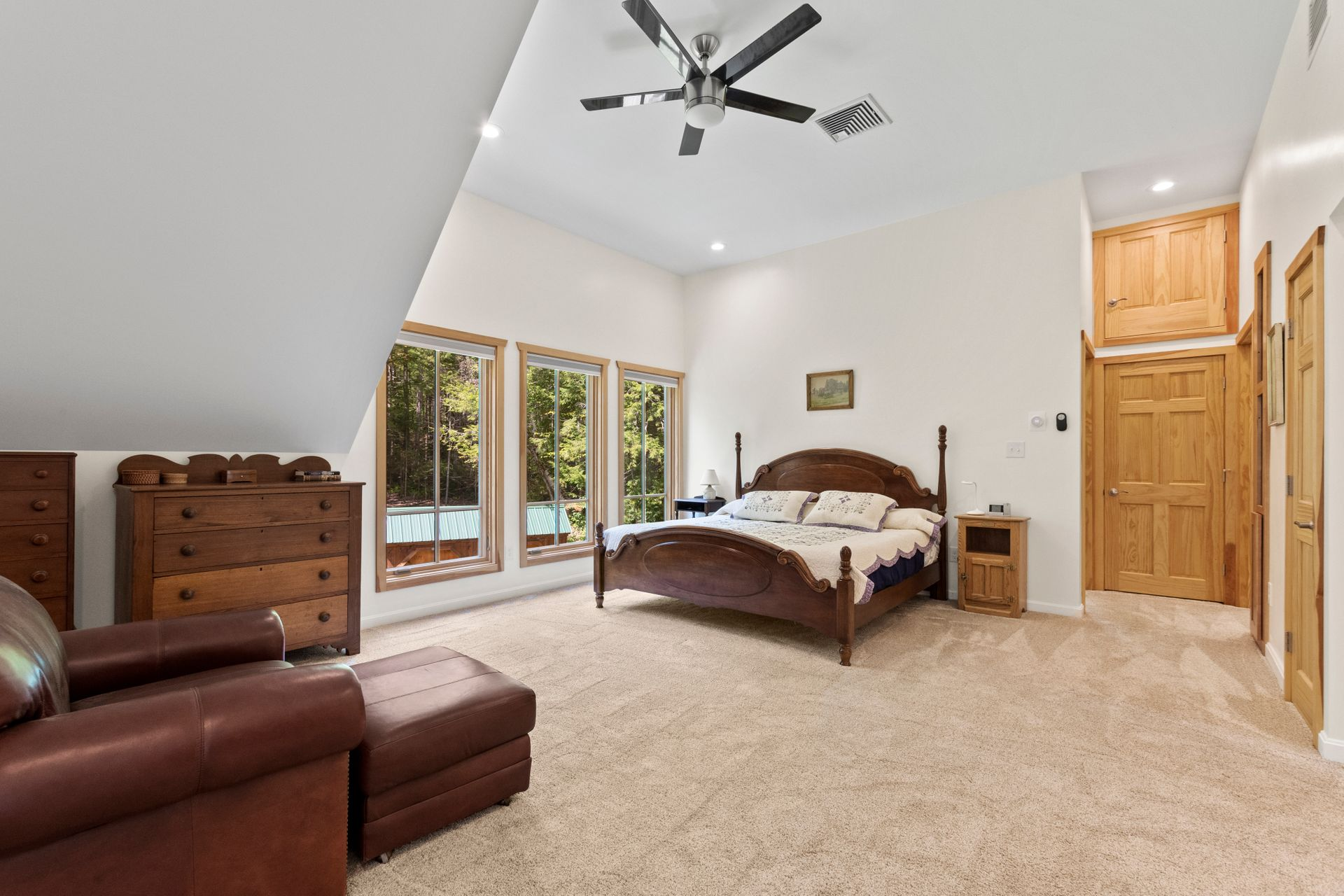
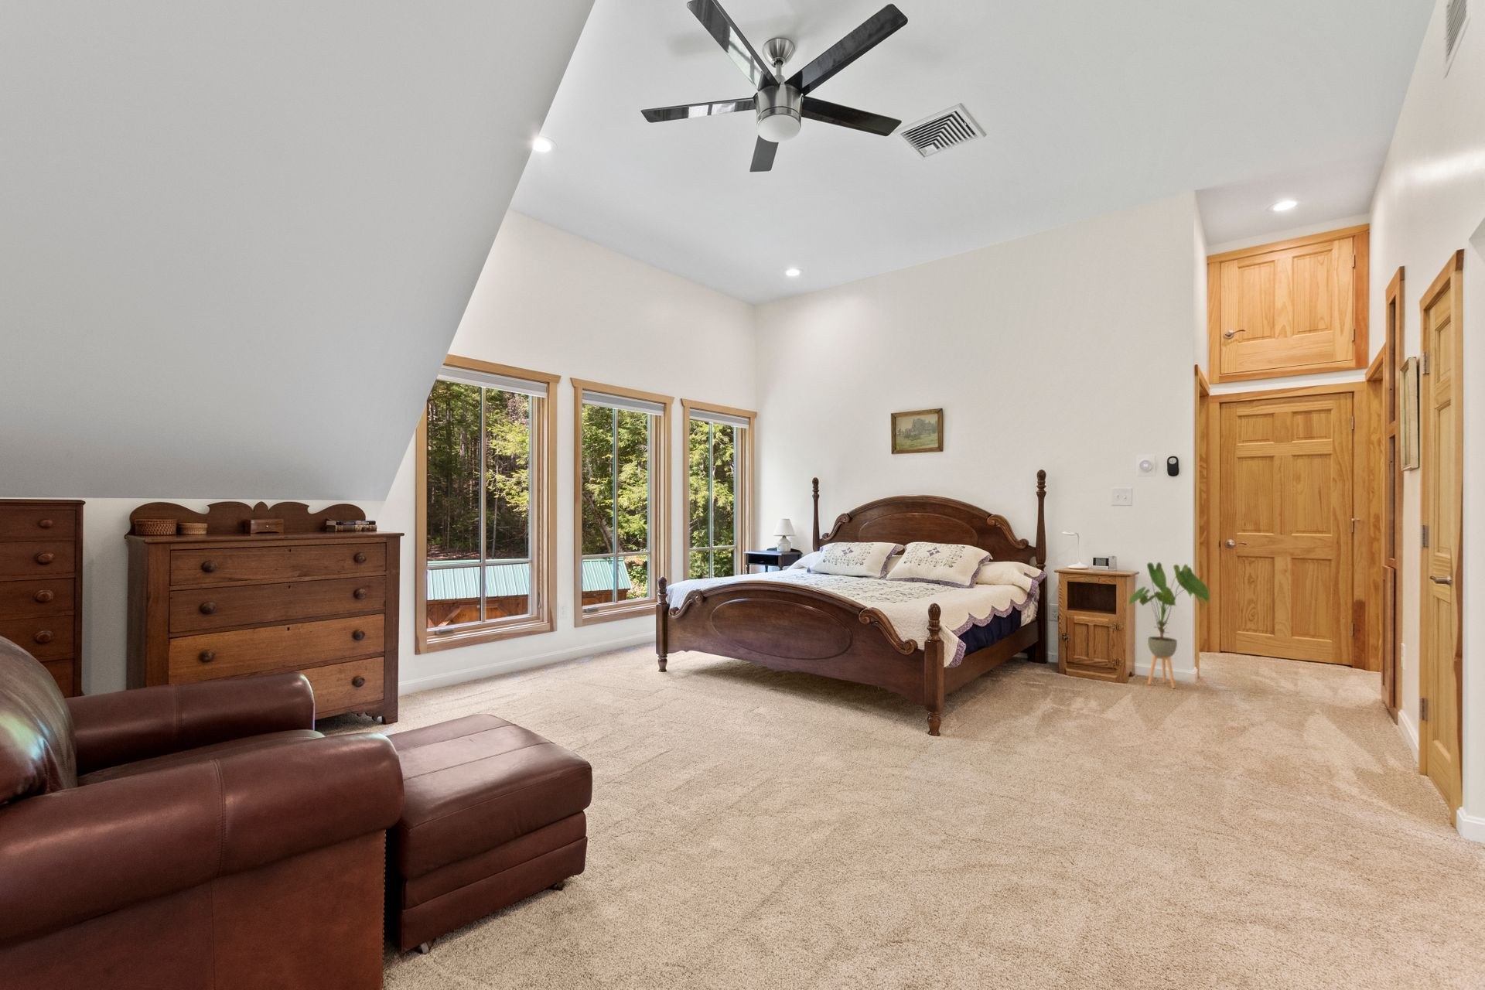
+ house plant [1126,561,1211,689]
